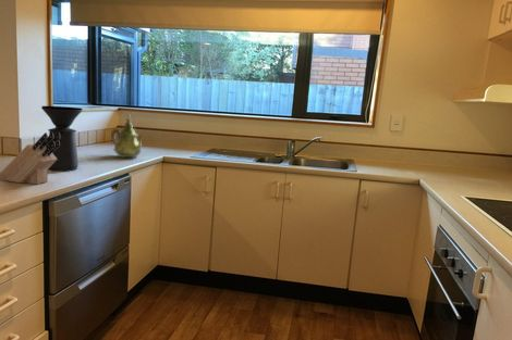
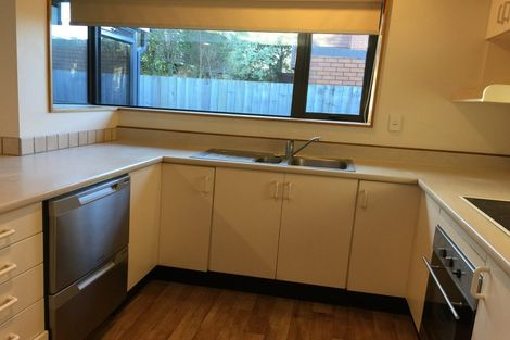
- knife block [0,131,61,186]
- teapot [111,114,144,159]
- coffee maker [40,105,84,172]
